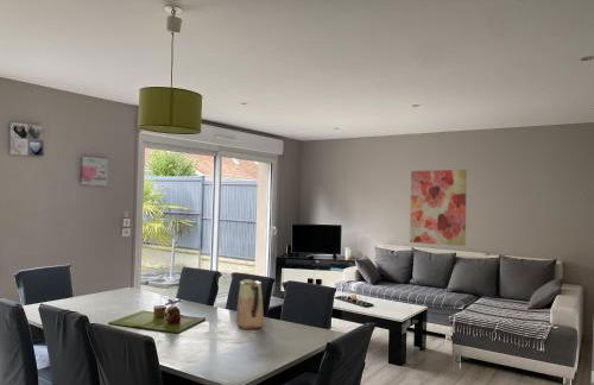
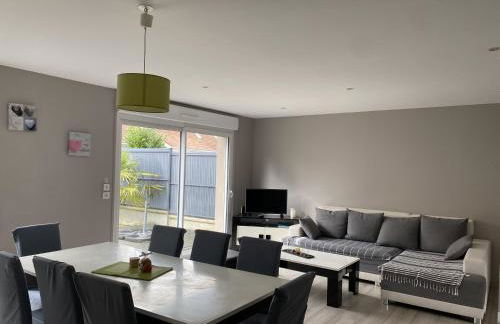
- wall art [409,169,468,247]
- vase [235,278,265,330]
